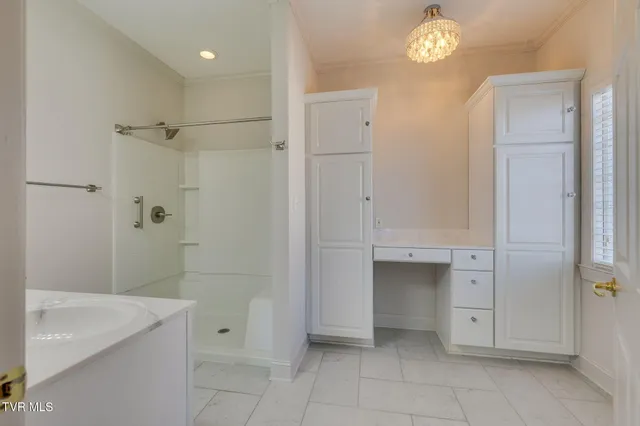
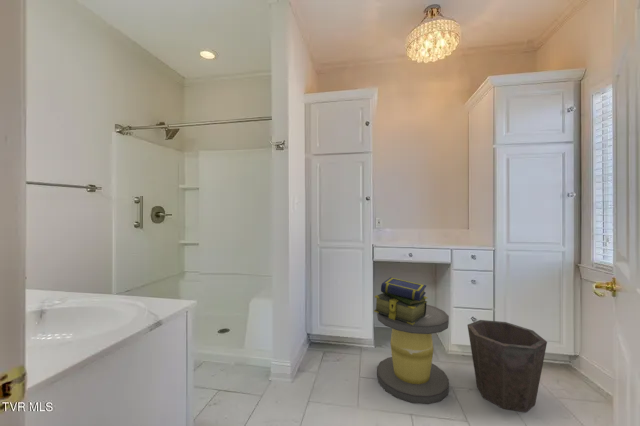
+ stack of books [373,276,429,325]
+ waste bin [466,319,548,413]
+ stool [376,304,450,405]
